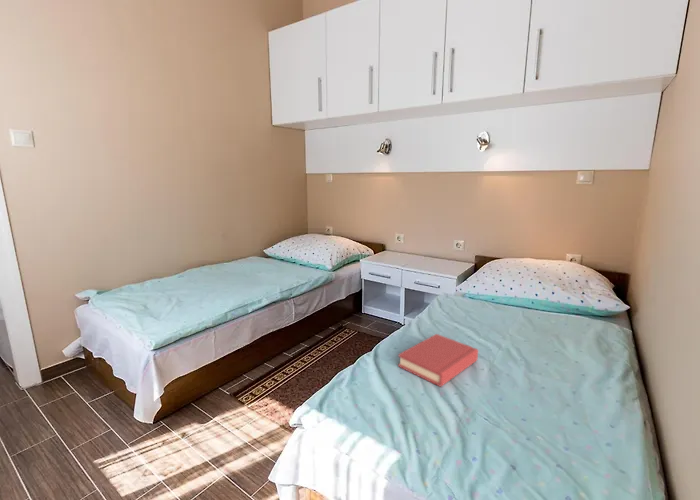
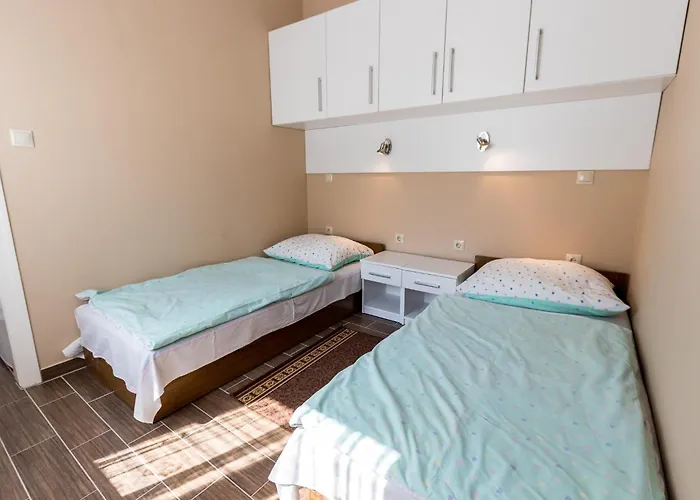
- hardback book [397,333,479,388]
